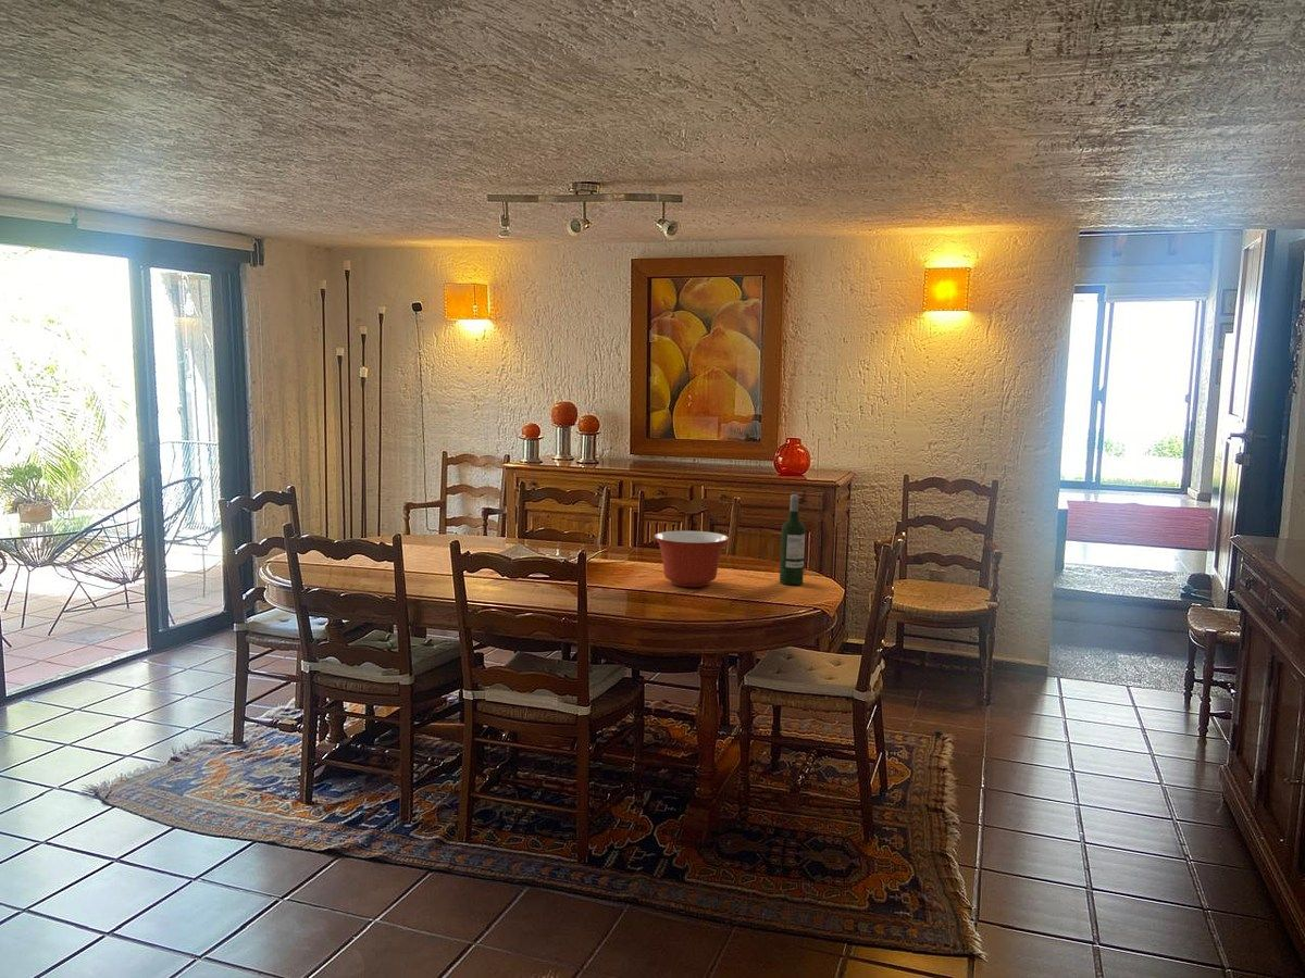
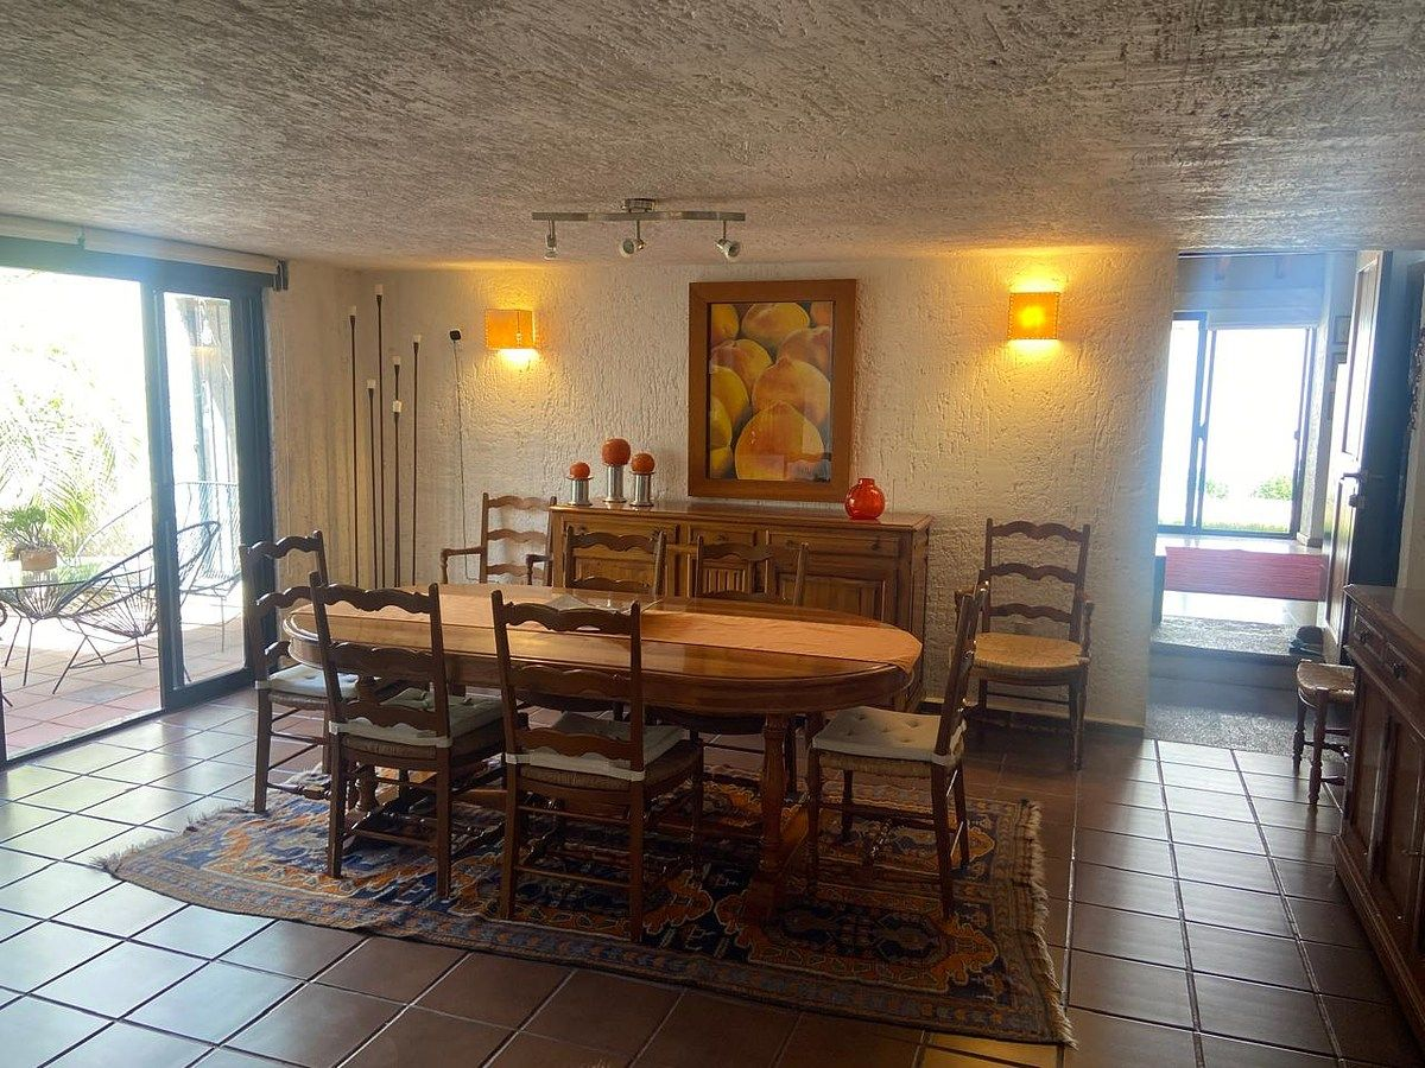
- wine bottle [779,493,806,586]
- mixing bowl [652,530,730,588]
